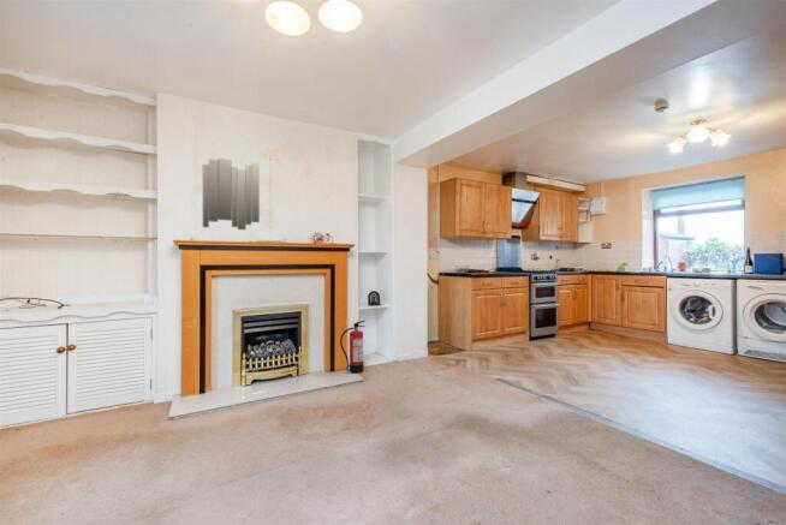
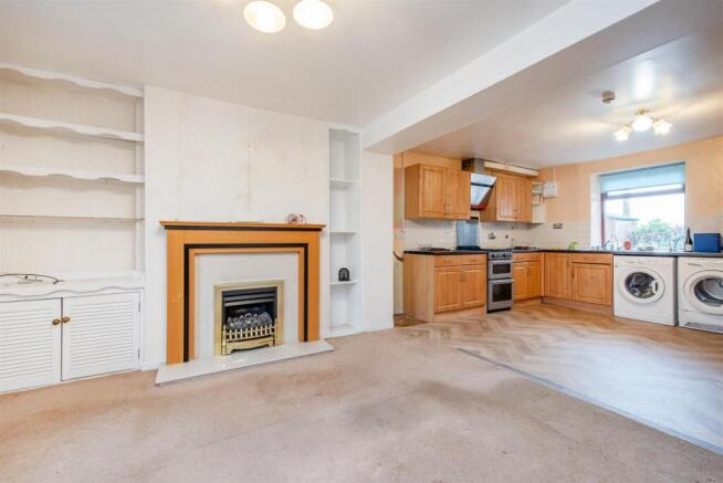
- home mirror [202,157,261,231]
- fire extinguisher [339,320,367,375]
